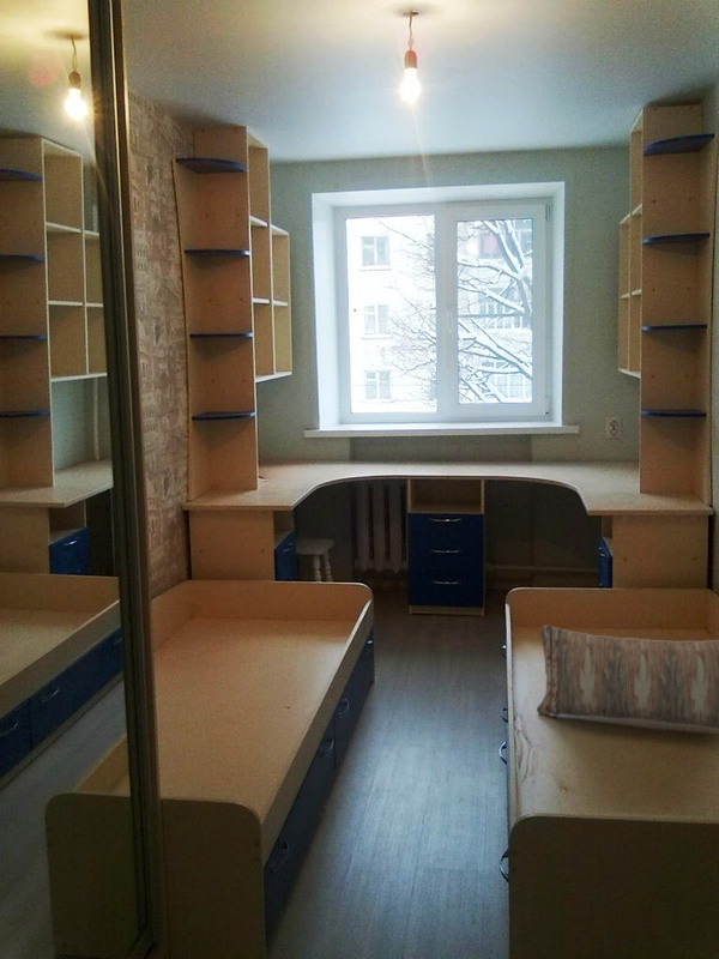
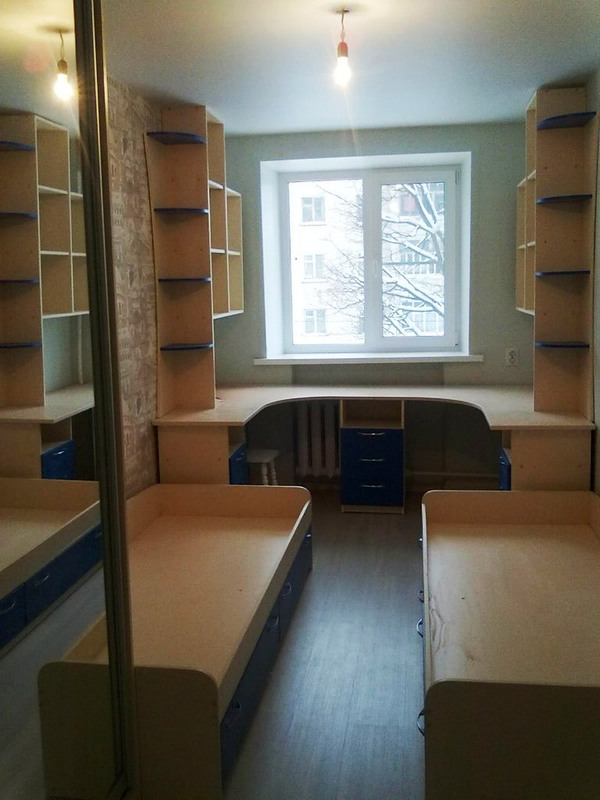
- pillow [536,625,719,730]
